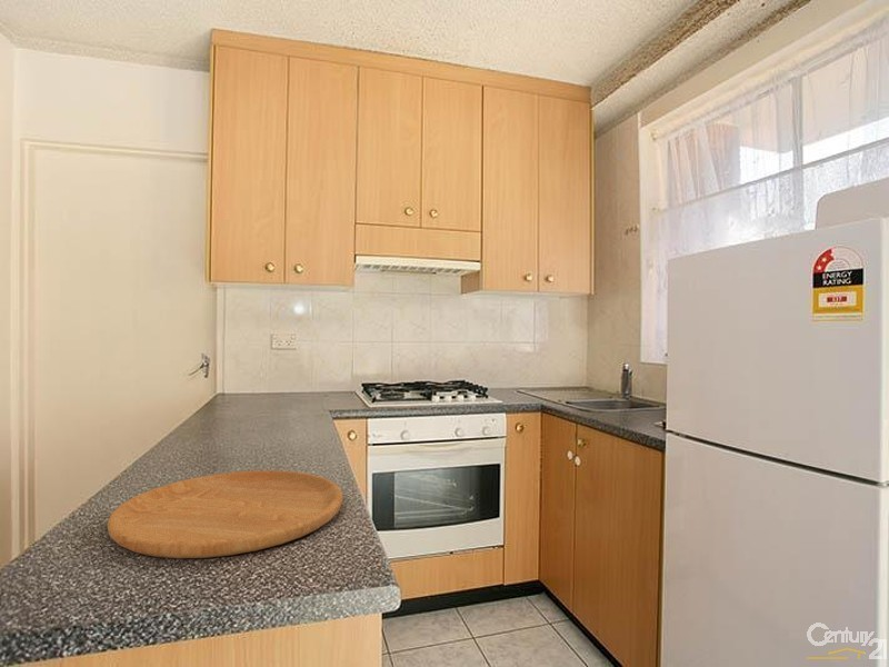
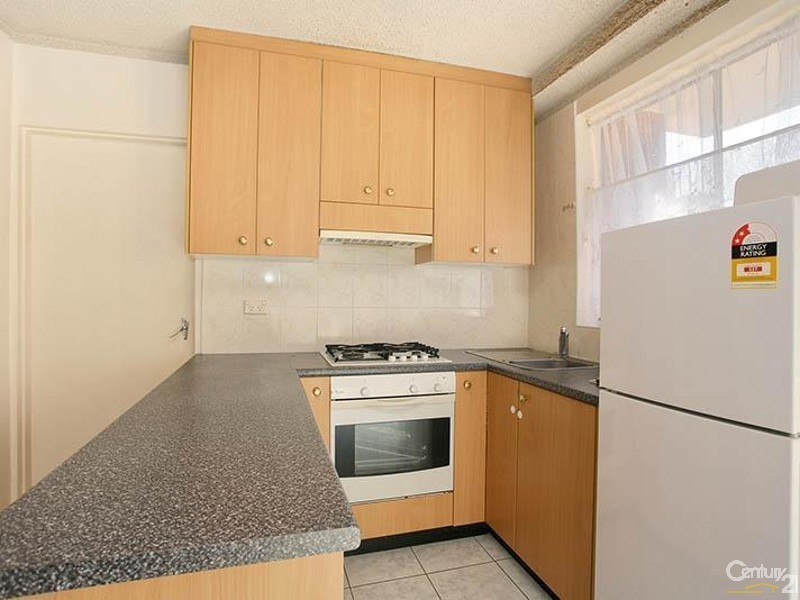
- cutting board [107,469,343,559]
